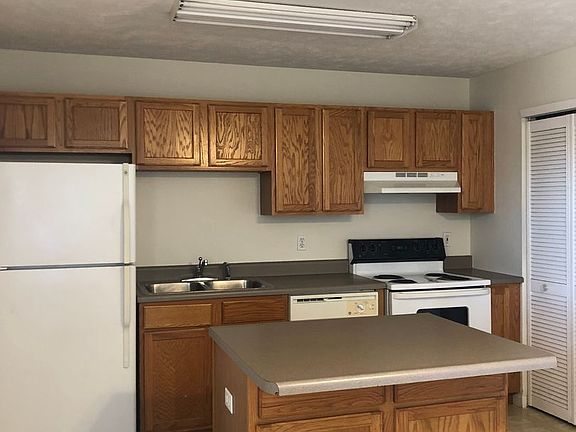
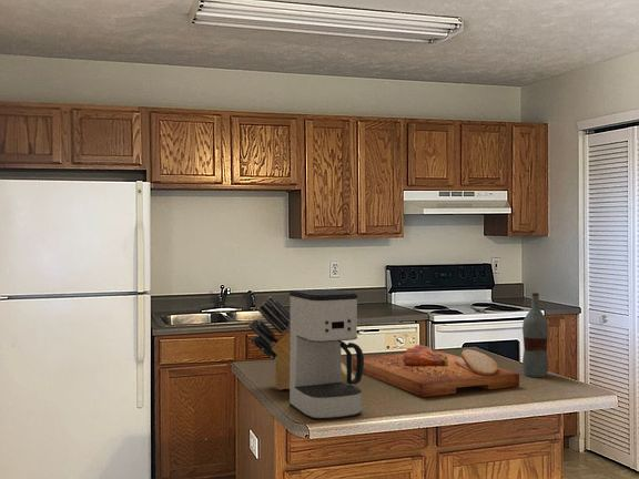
+ knife block [247,296,355,391]
+ bottle [521,292,549,378]
+ cutting board [352,344,520,398]
+ coffee maker [288,288,365,420]
